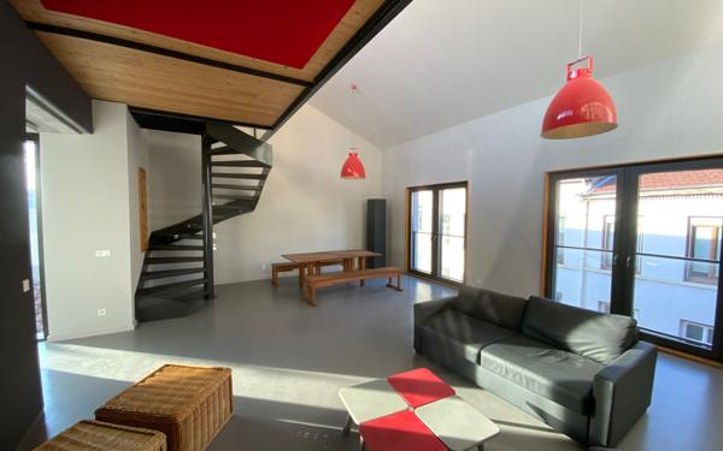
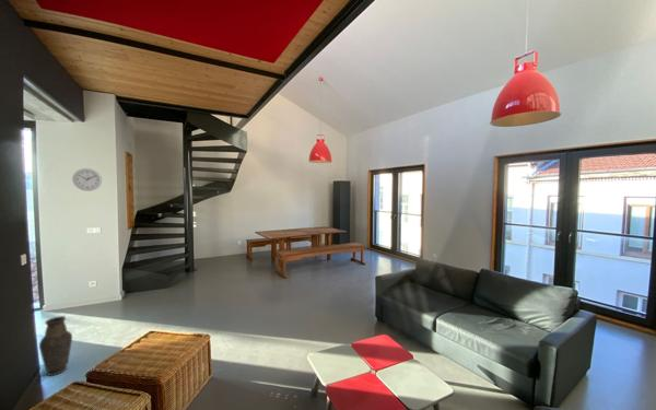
+ vase [38,315,73,377]
+ wall clock [71,167,103,192]
